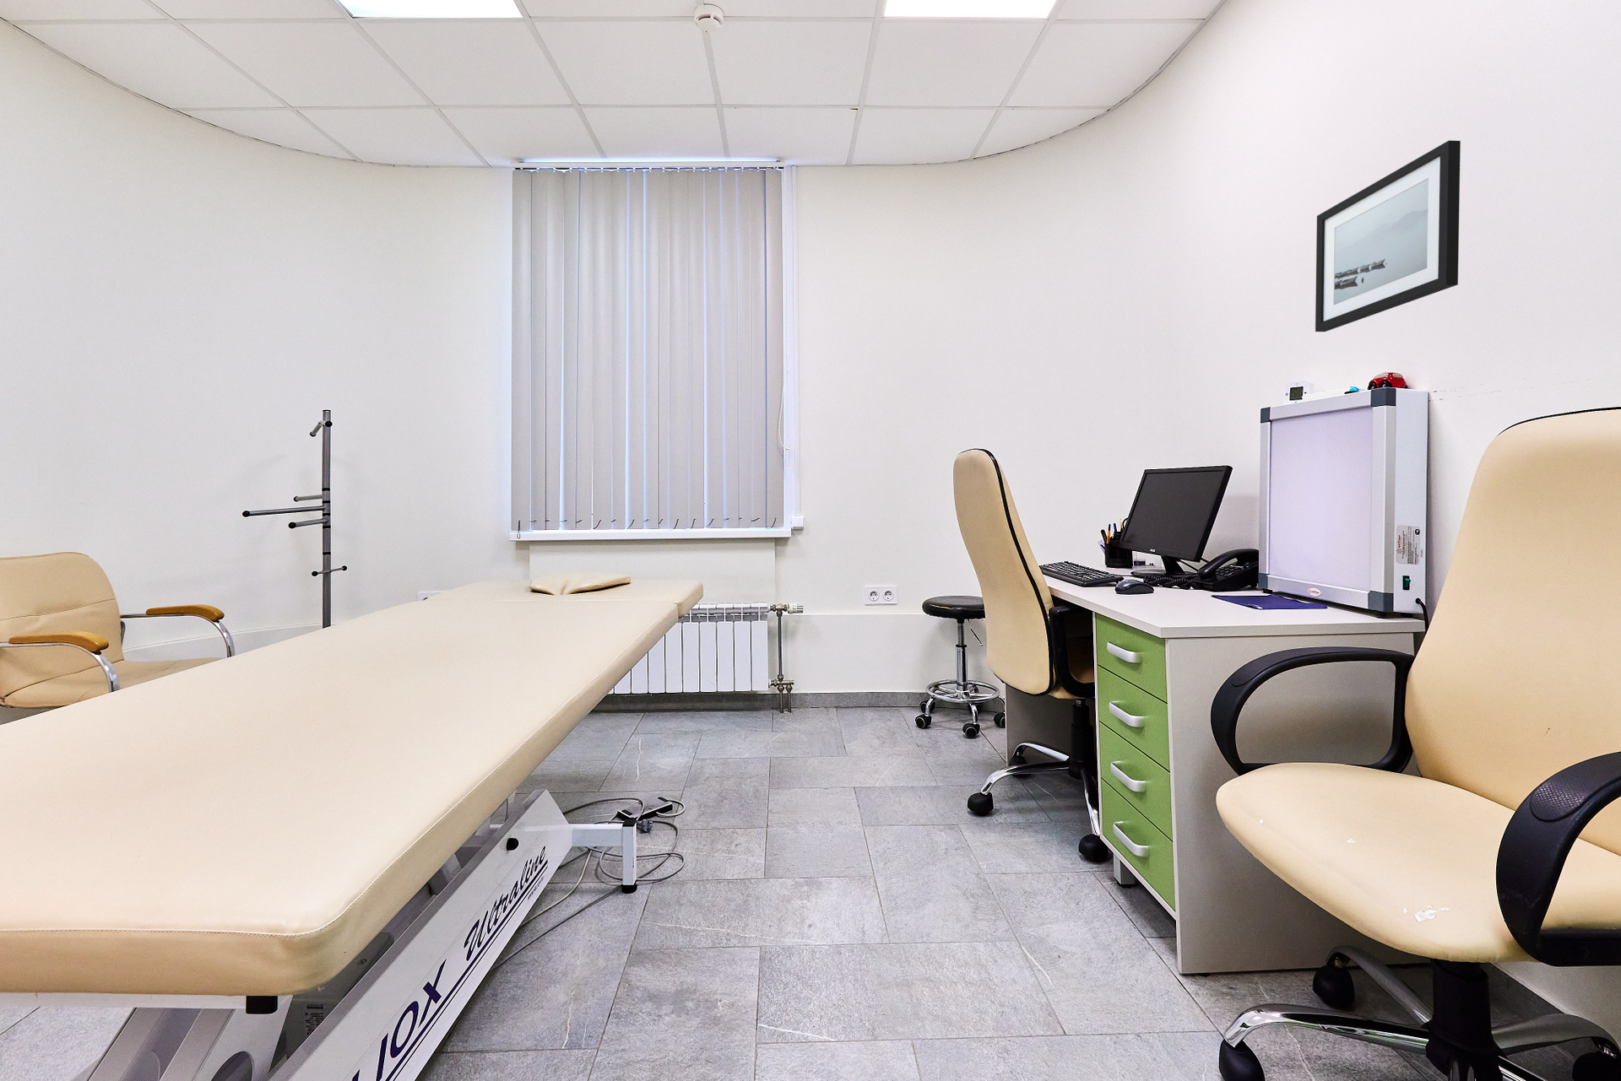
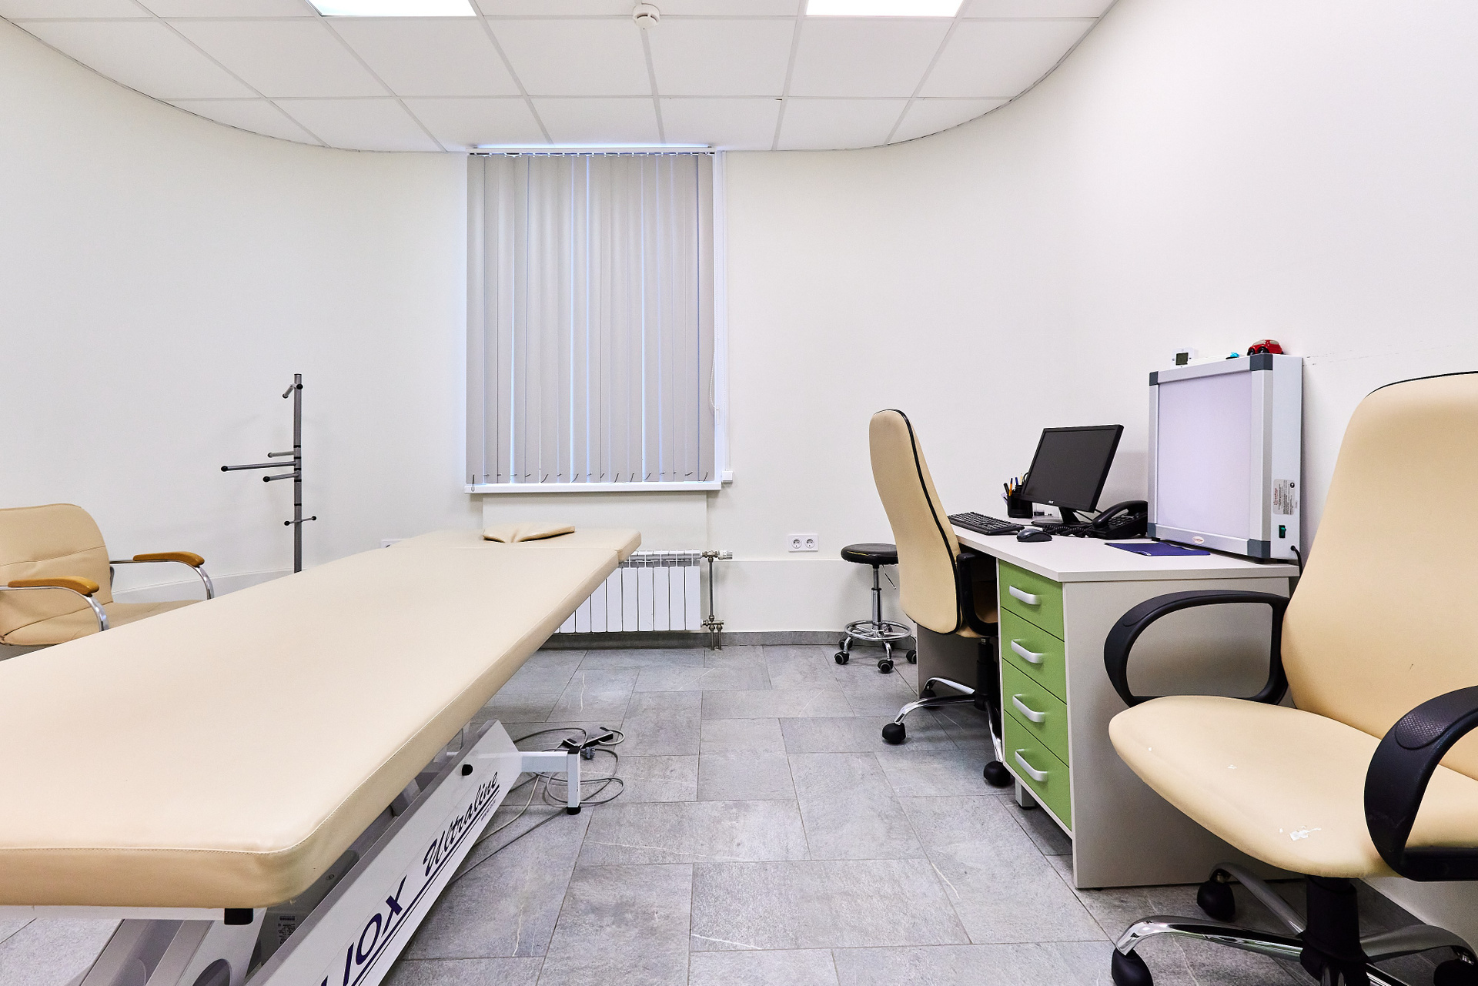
- wall art [1314,139,1462,333]
